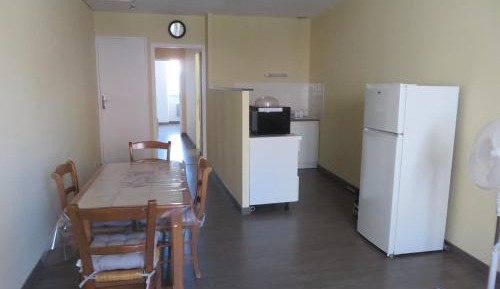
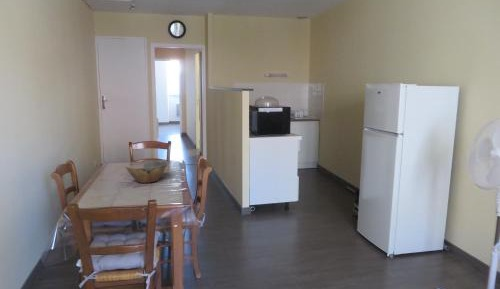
+ bowl [124,160,169,184]
